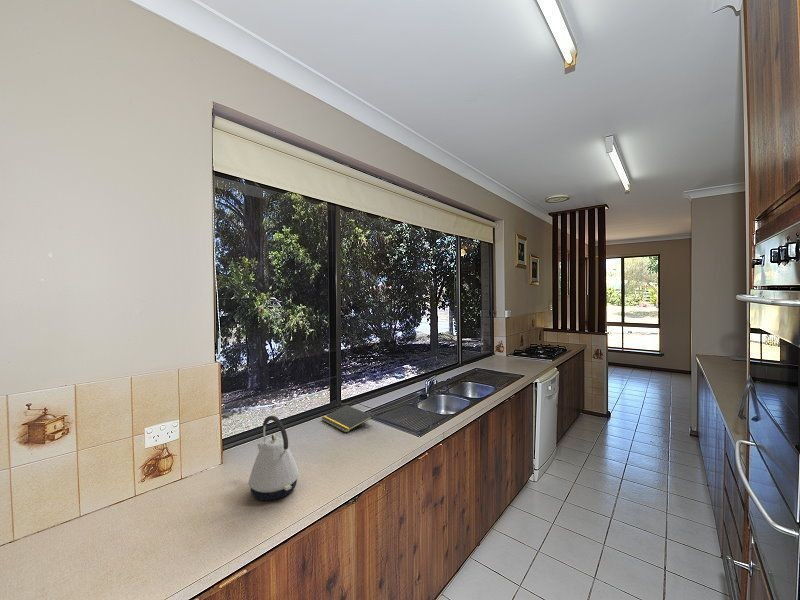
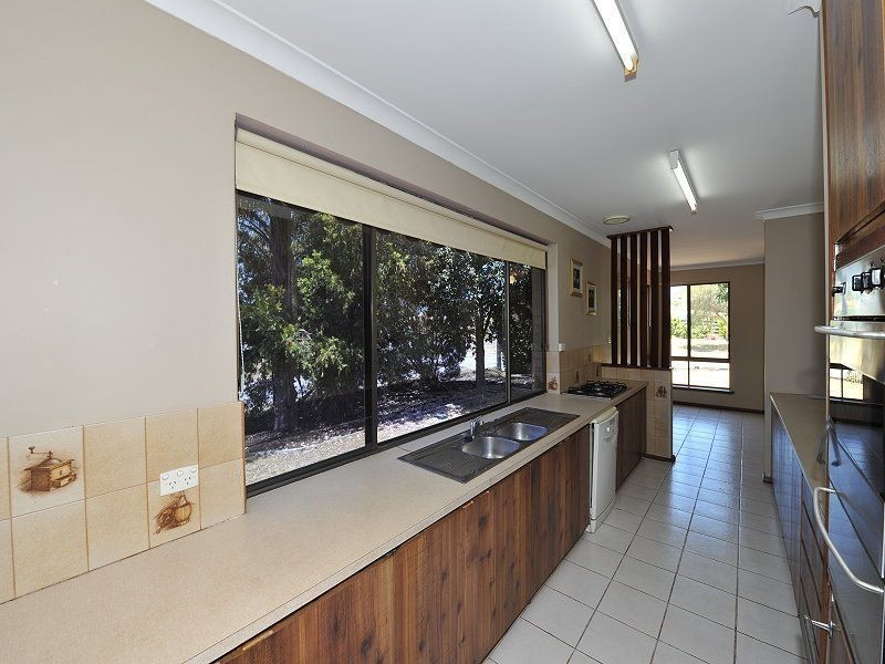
- notepad [321,404,373,434]
- kettle [248,415,300,501]
